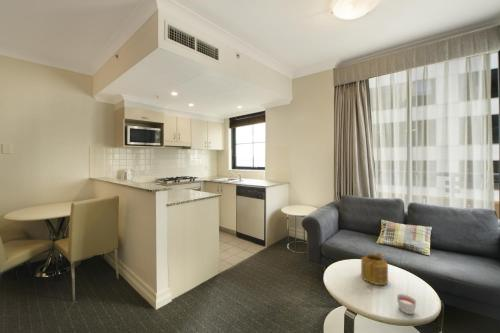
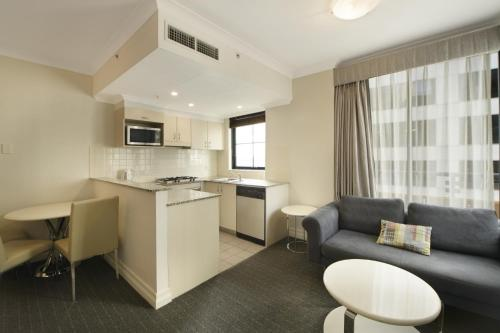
- candle [396,293,418,315]
- teapot [360,252,389,286]
